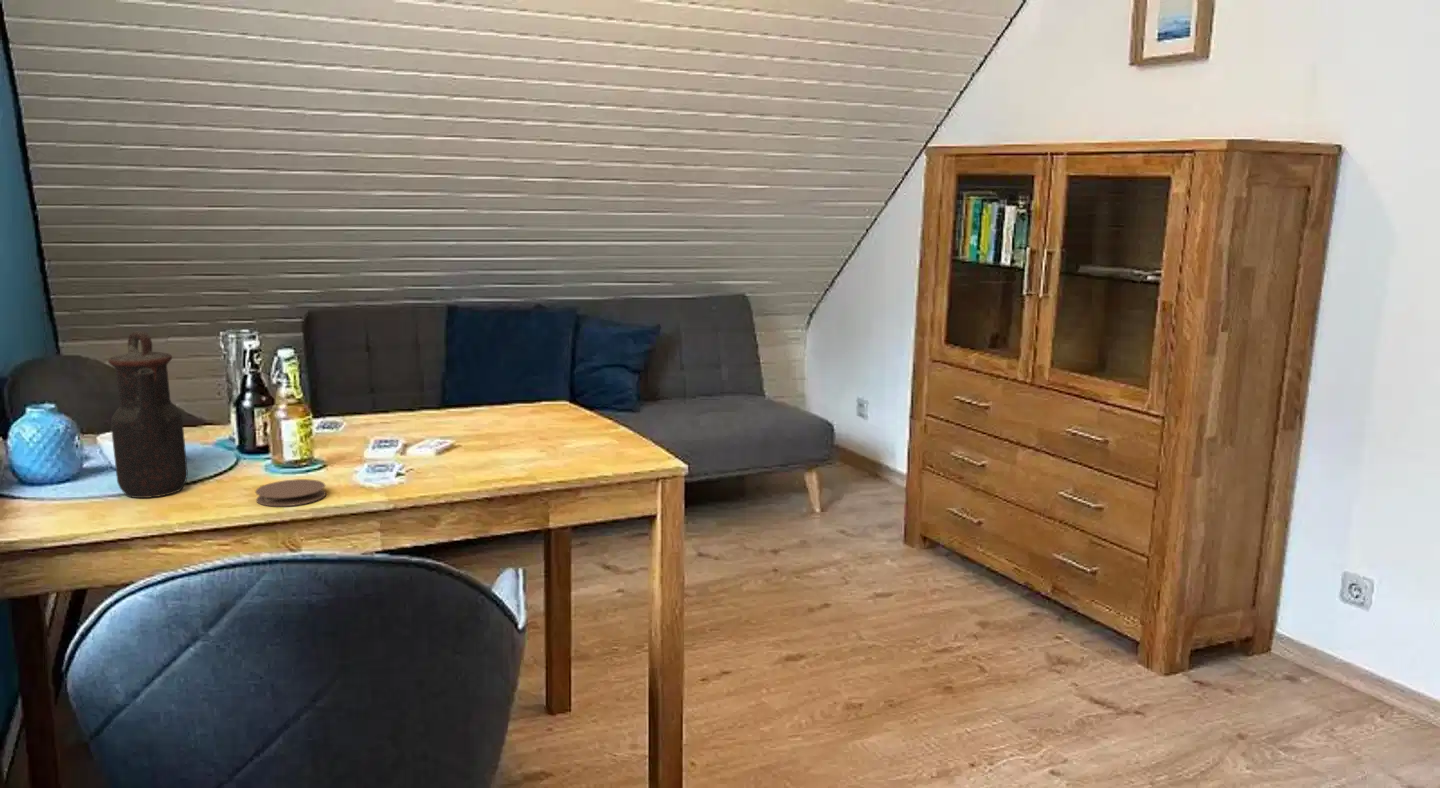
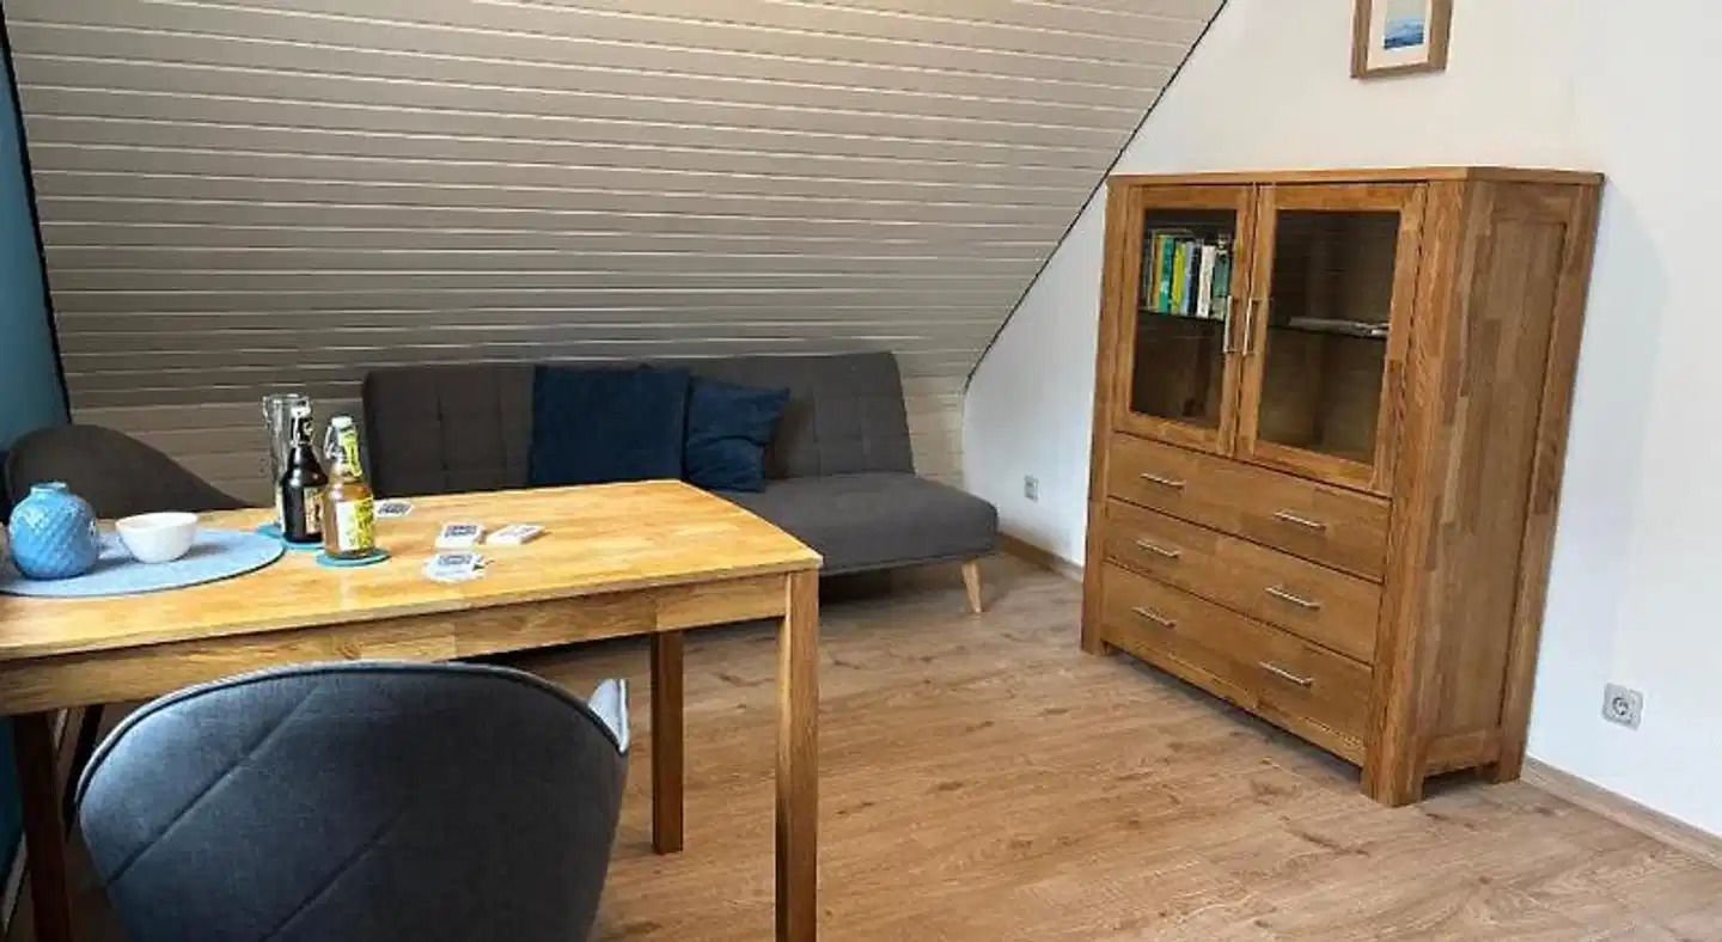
- coaster [254,478,327,507]
- teapot [107,330,189,499]
